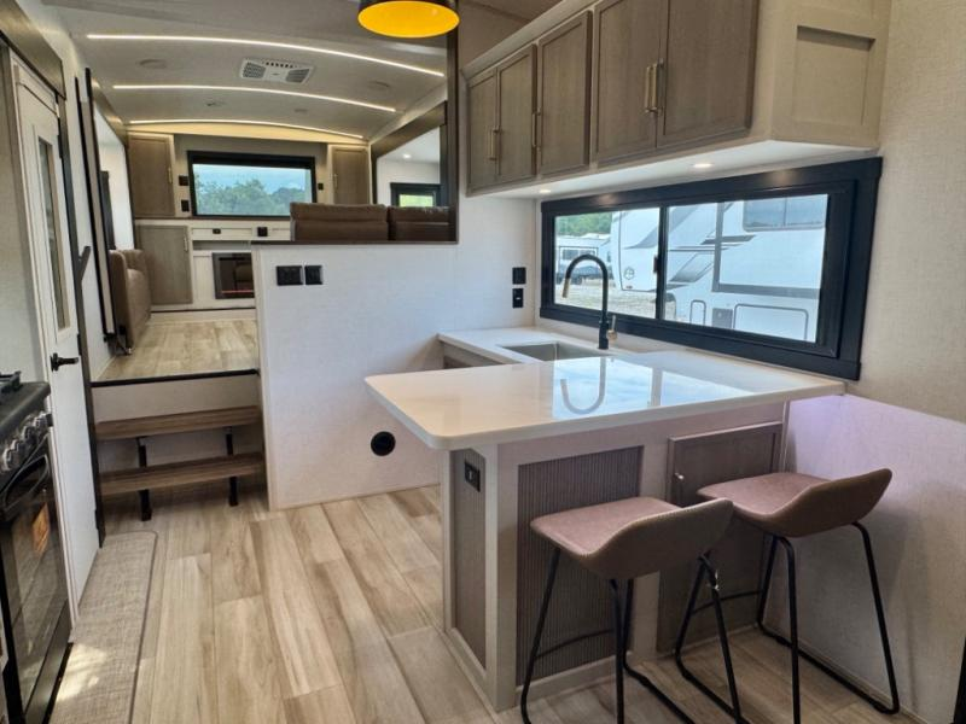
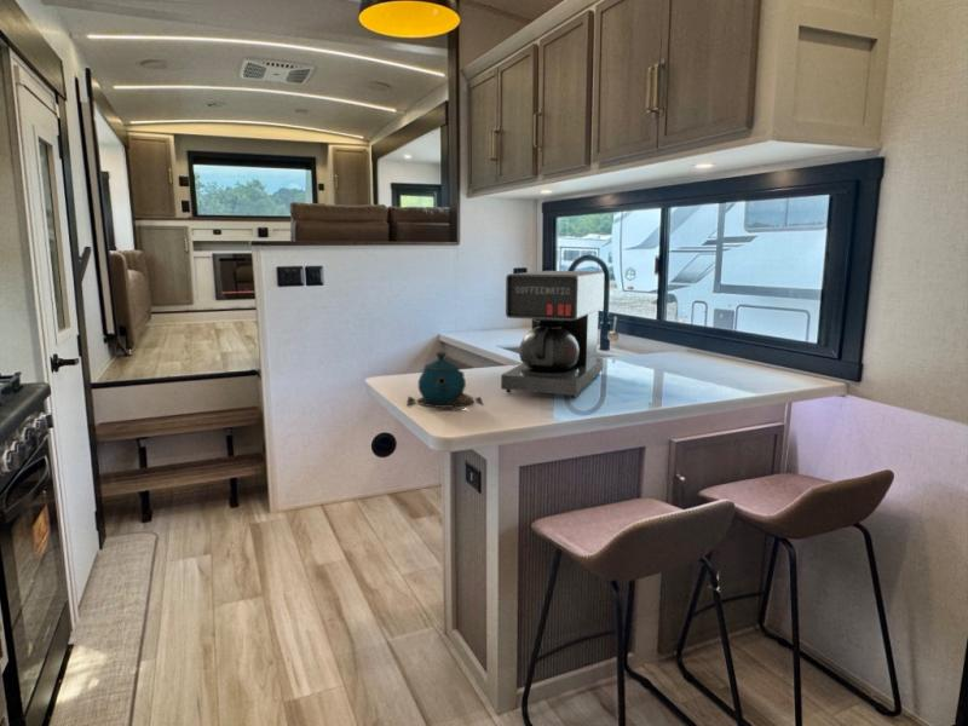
+ teapot [405,351,483,411]
+ coffee maker [500,270,605,399]
